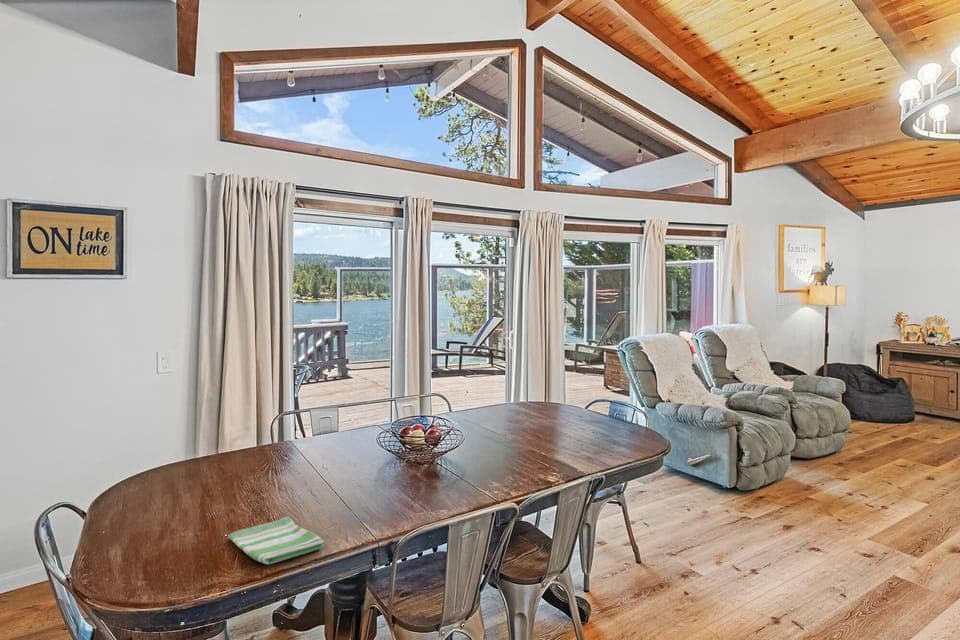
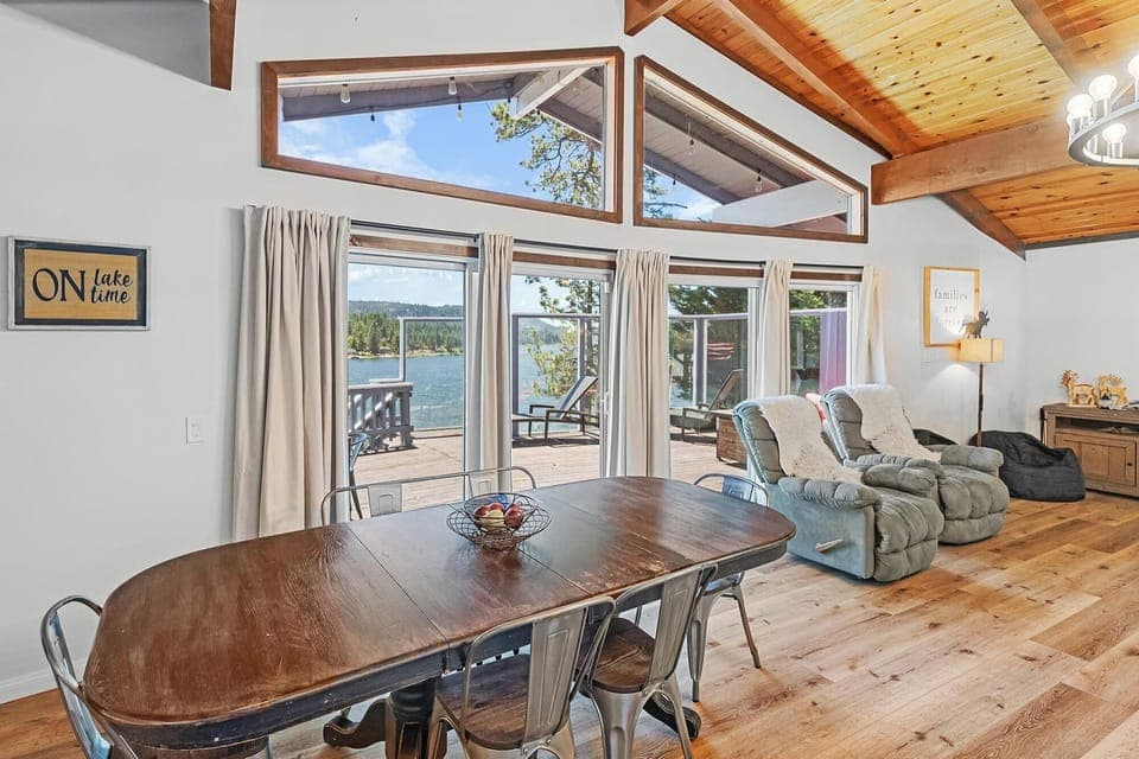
- dish towel [227,516,325,565]
